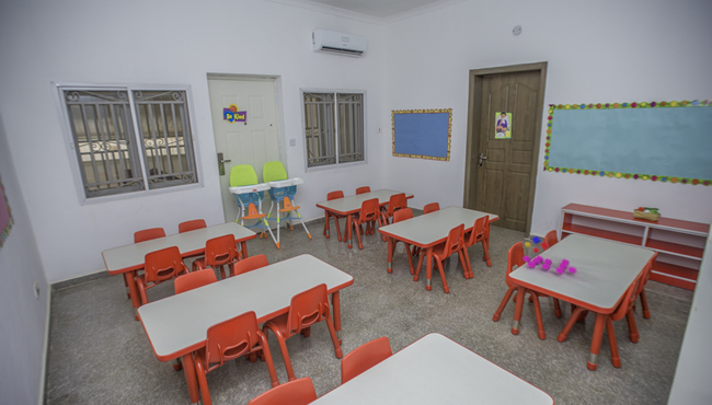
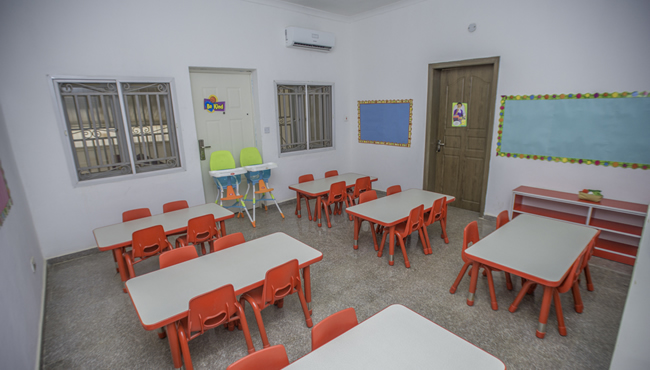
- toy blocks [522,235,578,276]
